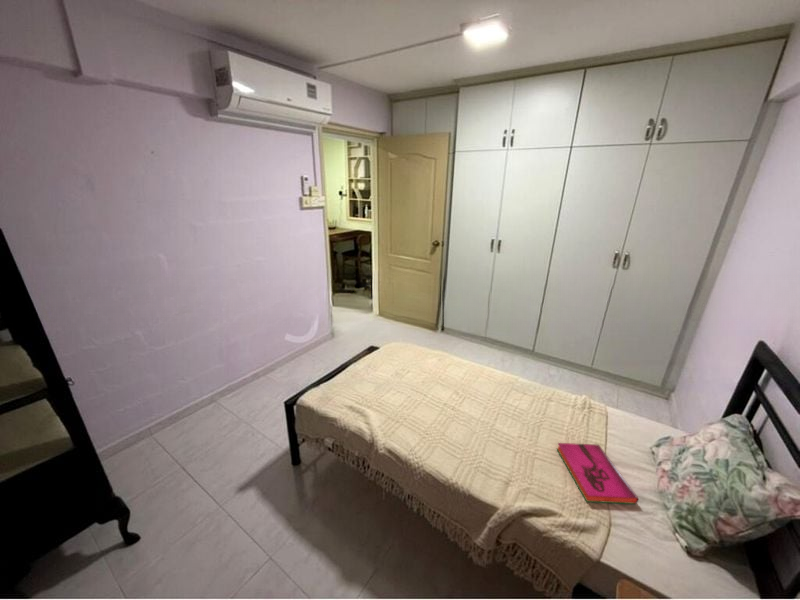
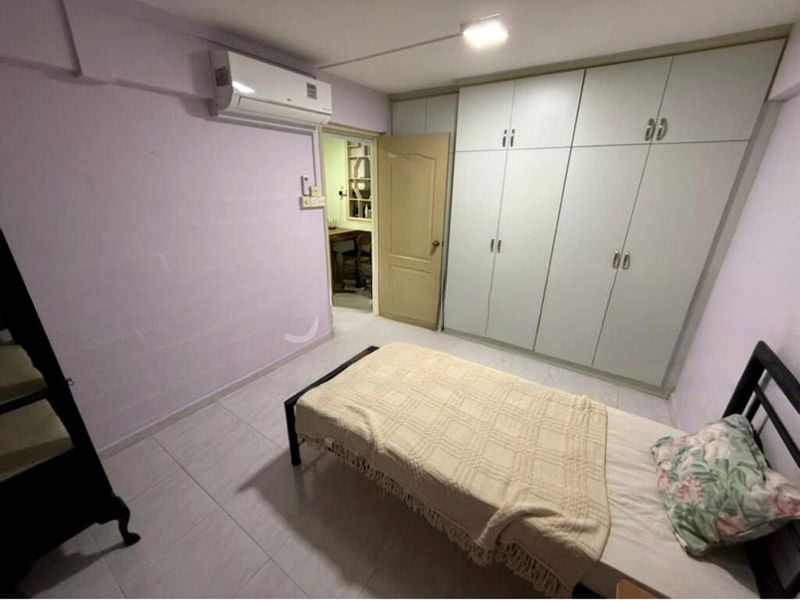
- hardback book [555,442,640,505]
